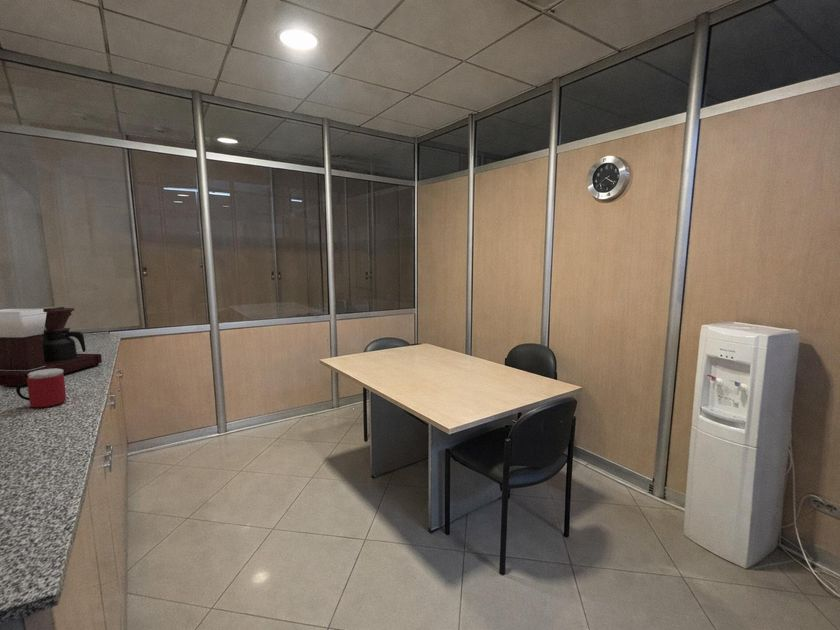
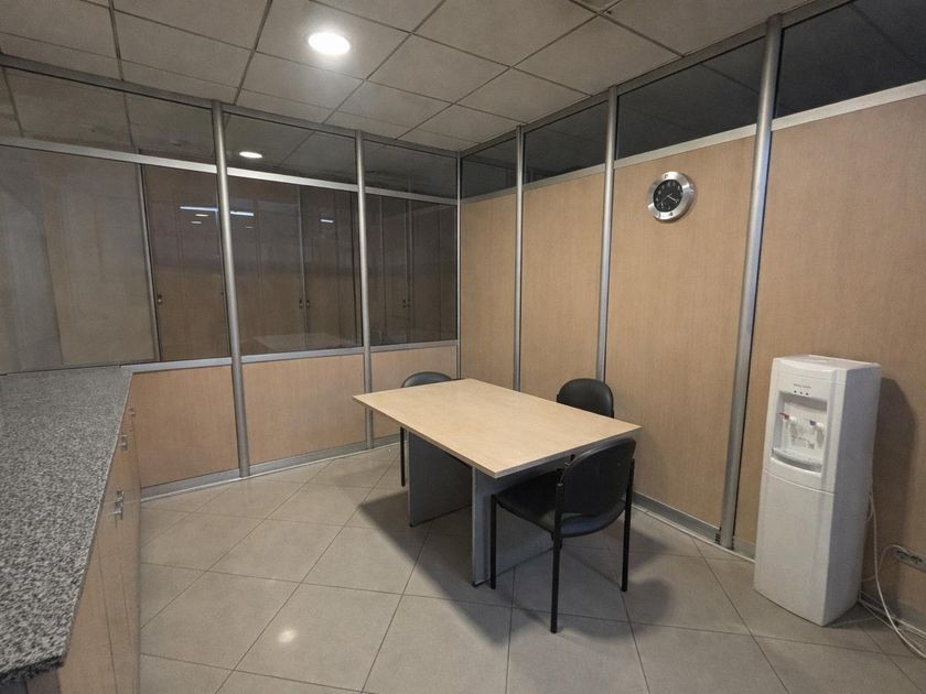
- coffee maker [0,305,103,387]
- mug [15,369,67,408]
